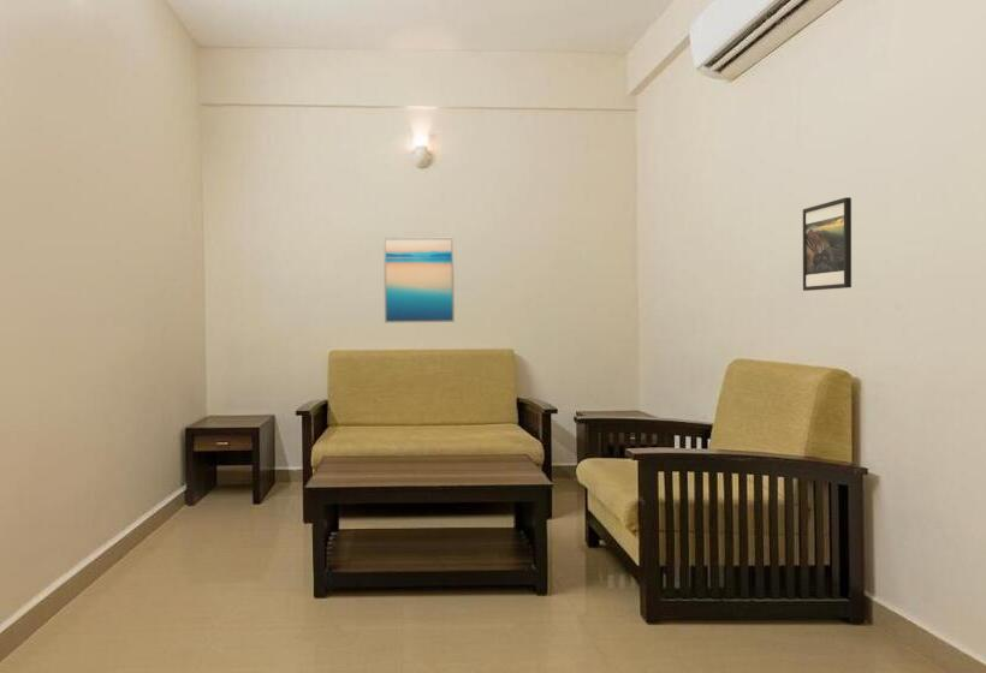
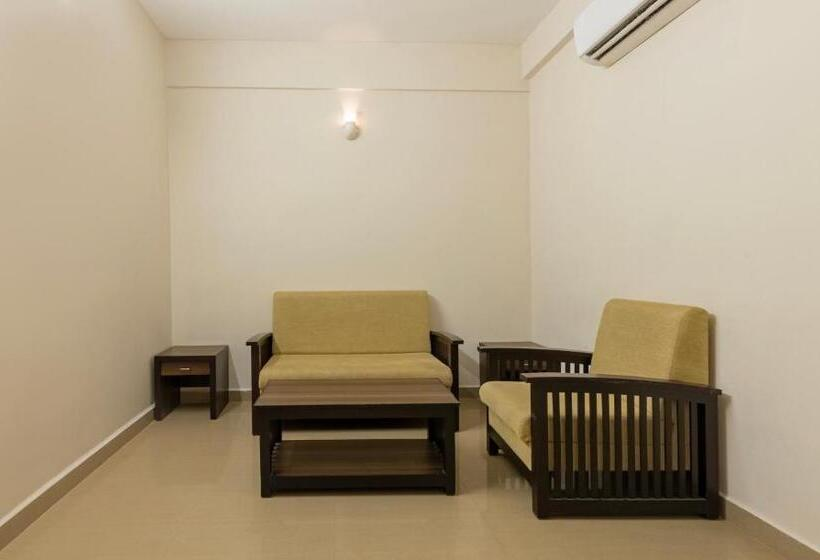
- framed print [802,196,853,292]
- wall art [382,237,456,323]
